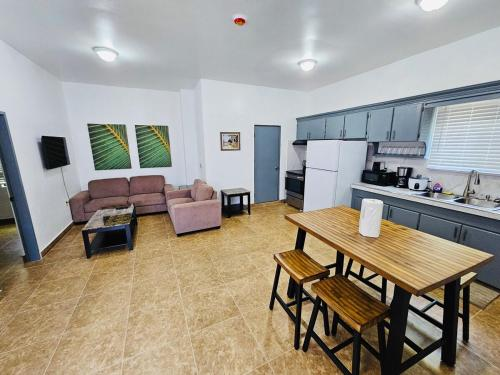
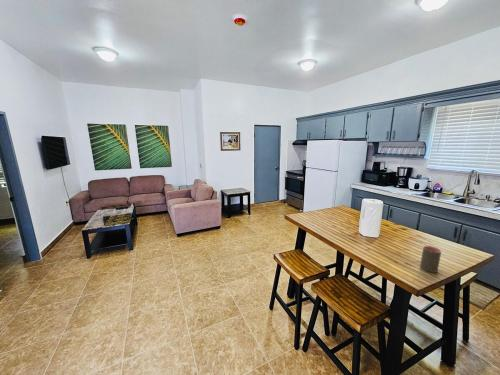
+ cup [419,245,442,274]
